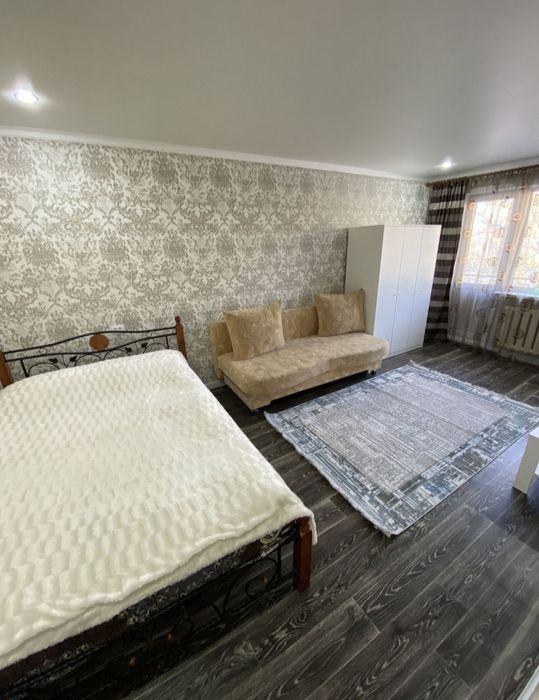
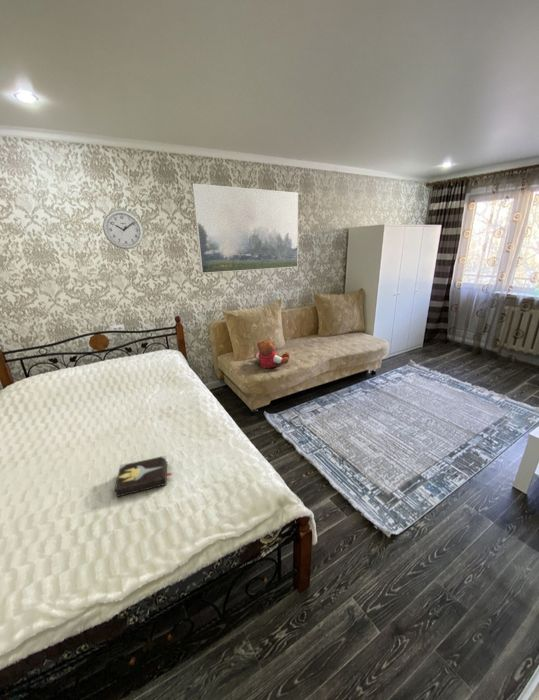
+ hardback book [114,454,173,498]
+ wall clock [102,209,144,250]
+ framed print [191,183,299,274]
+ teddy bear [254,339,290,370]
